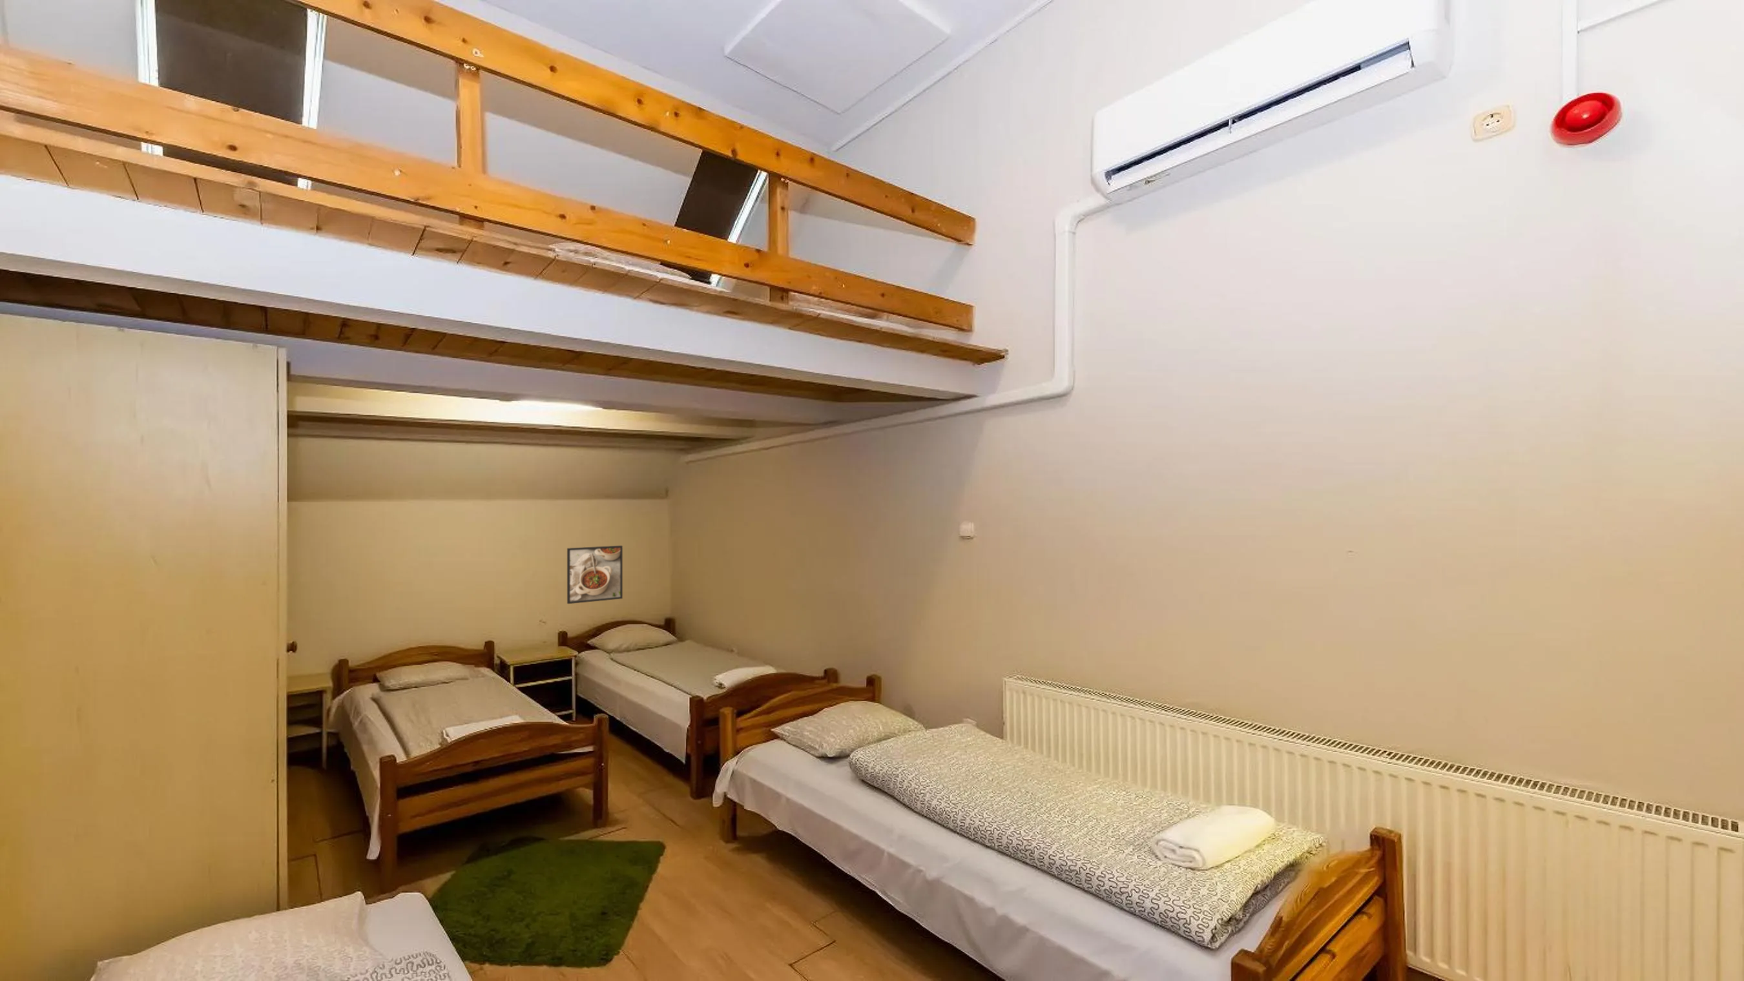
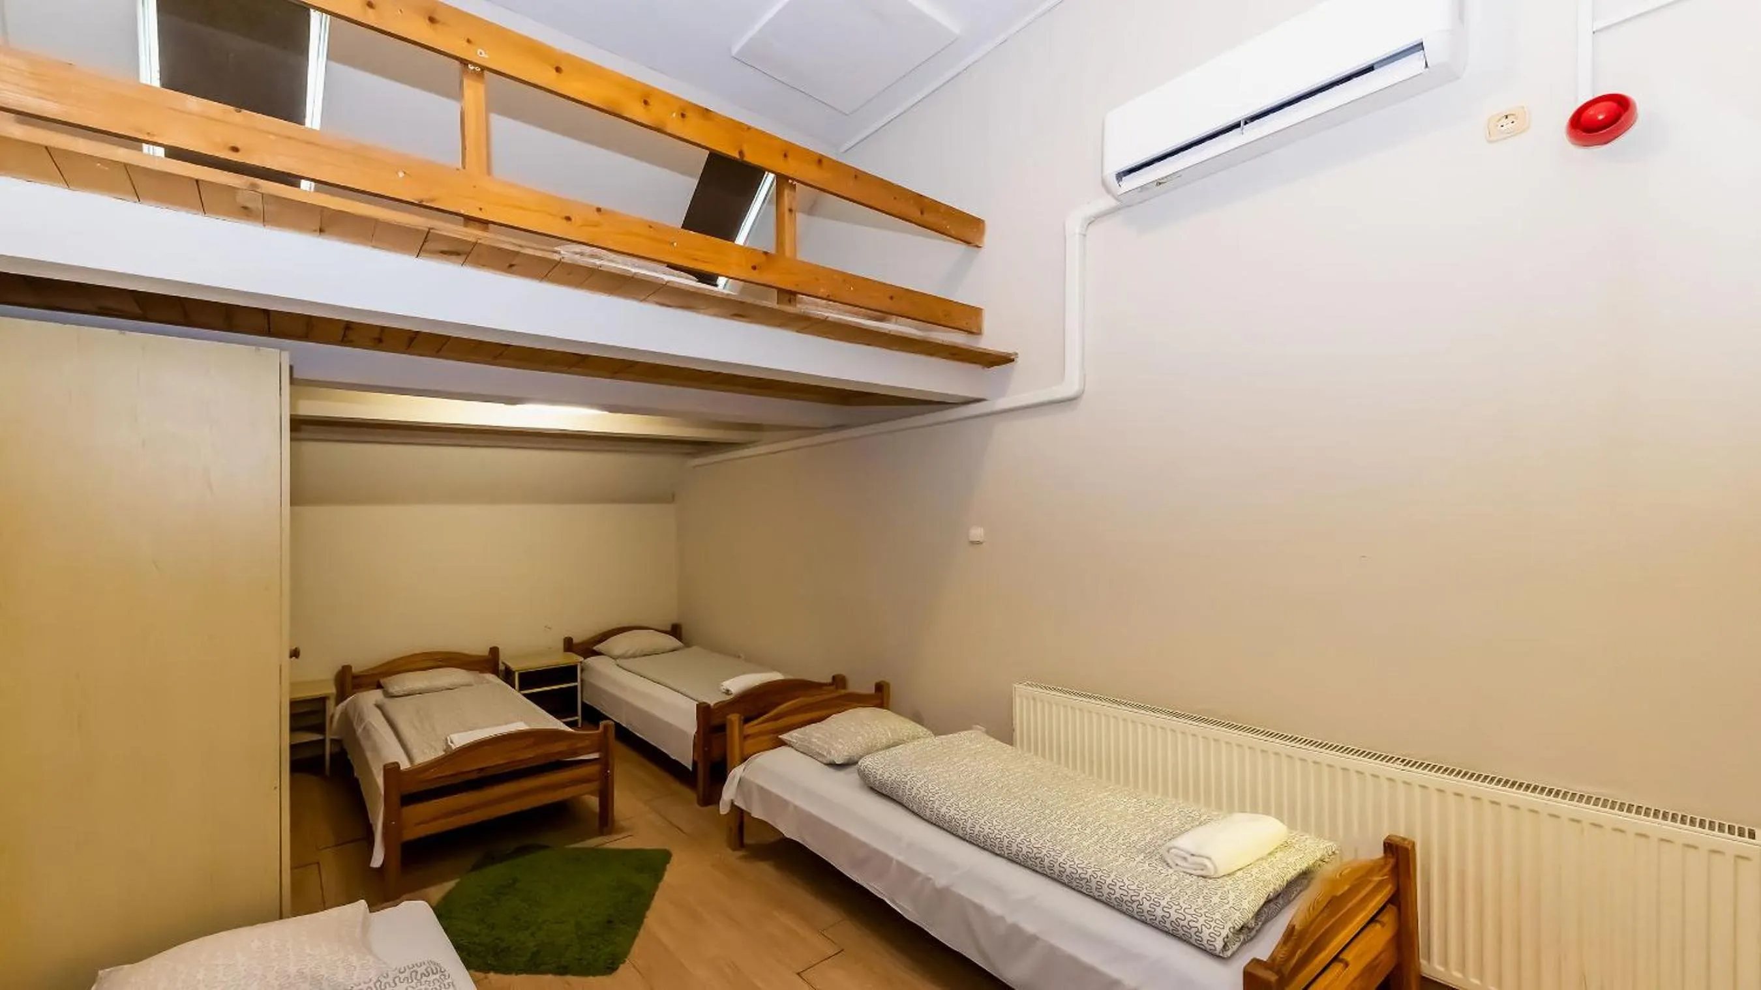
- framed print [567,545,623,605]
